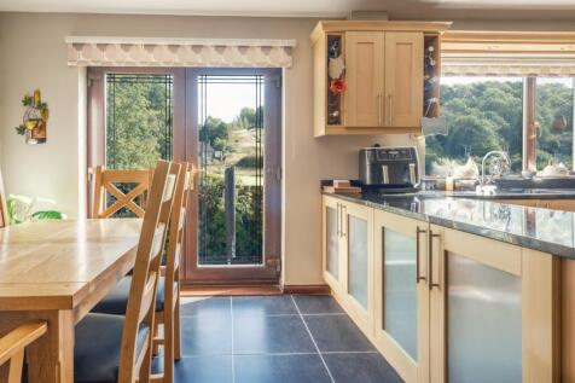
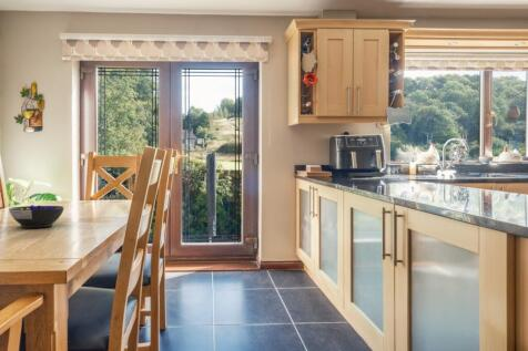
+ cereal bowl [8,204,65,229]
